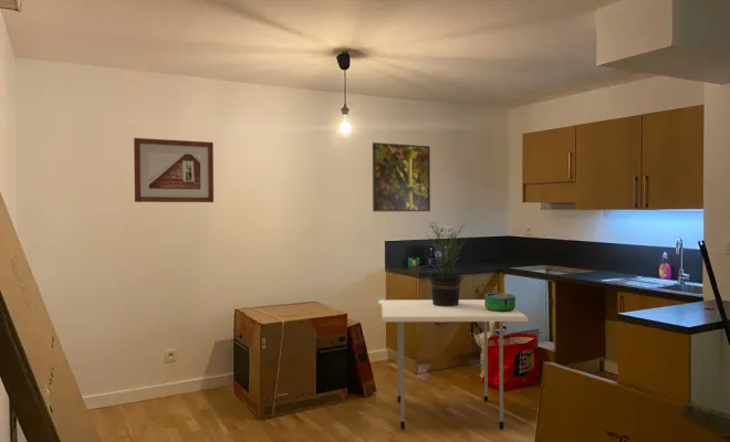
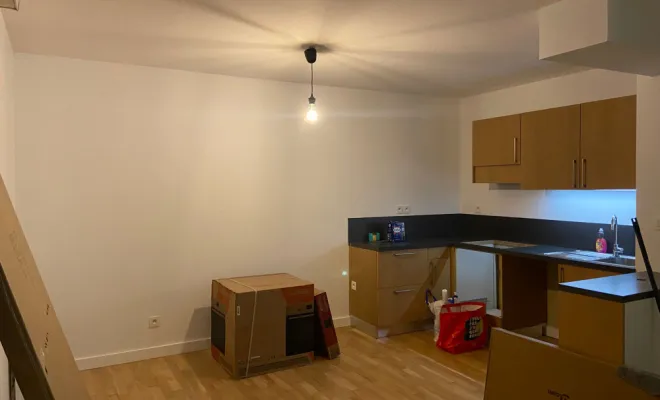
- dining table [380,298,530,430]
- decorative bowl [483,292,517,312]
- potted plant [425,220,469,307]
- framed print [372,141,431,212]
- picture frame [133,137,215,203]
